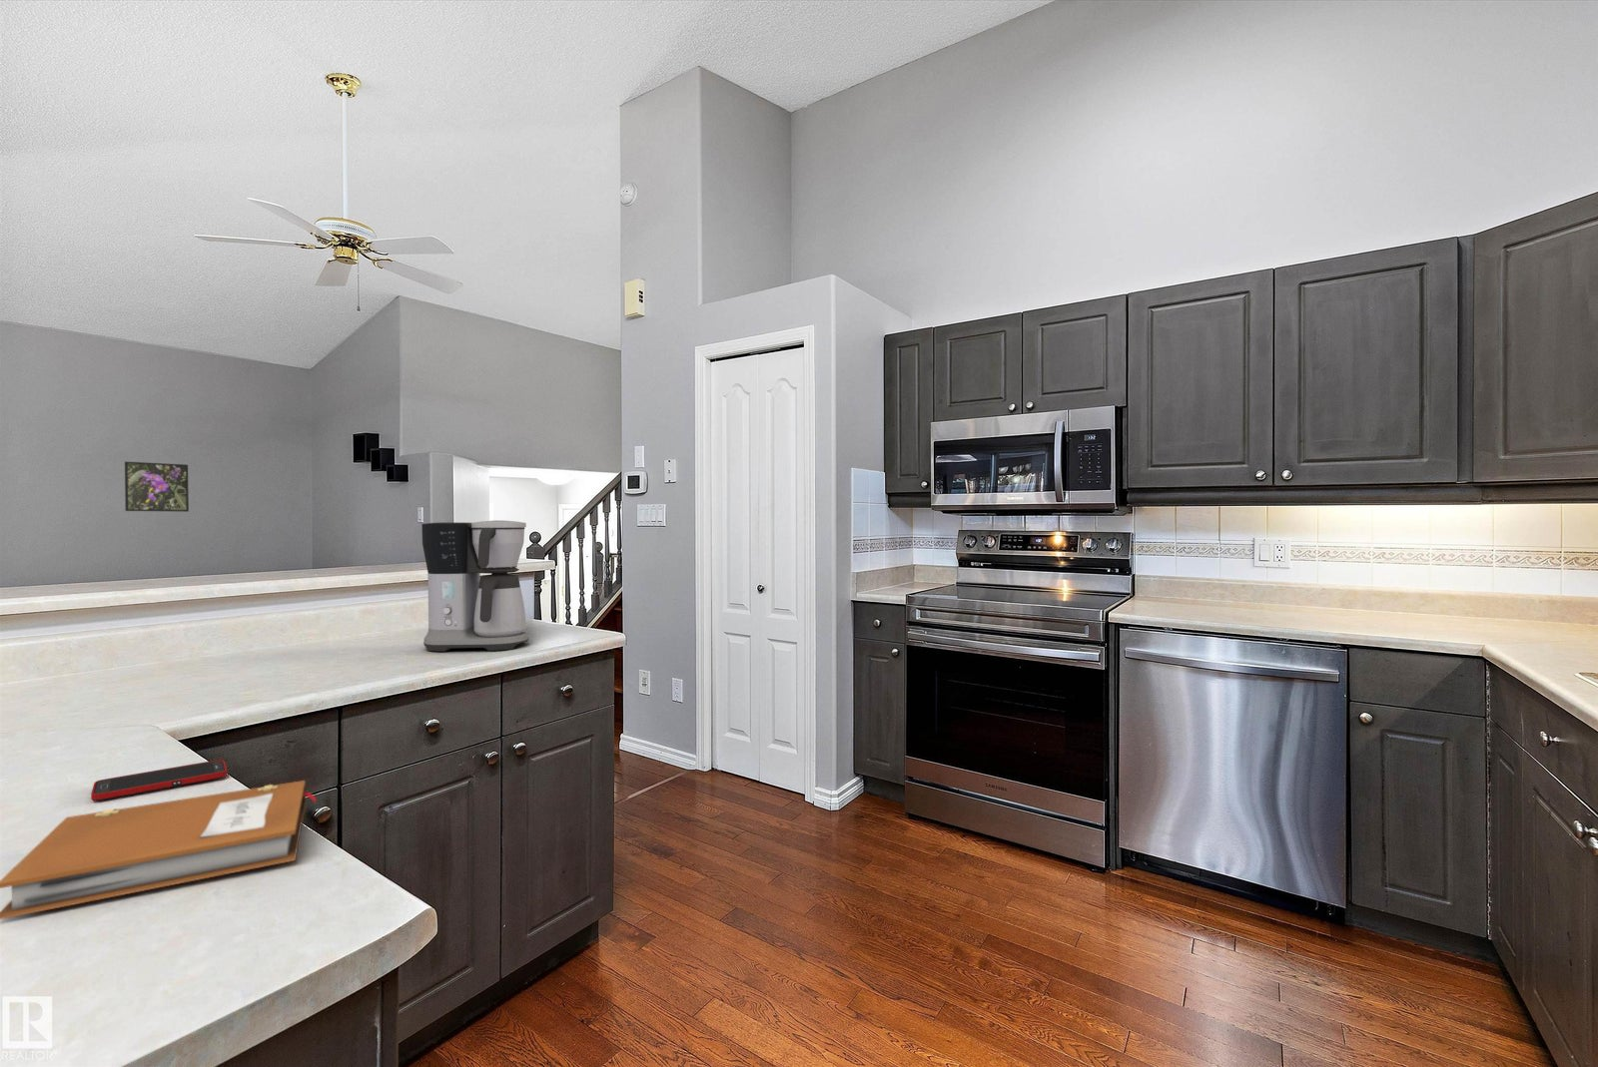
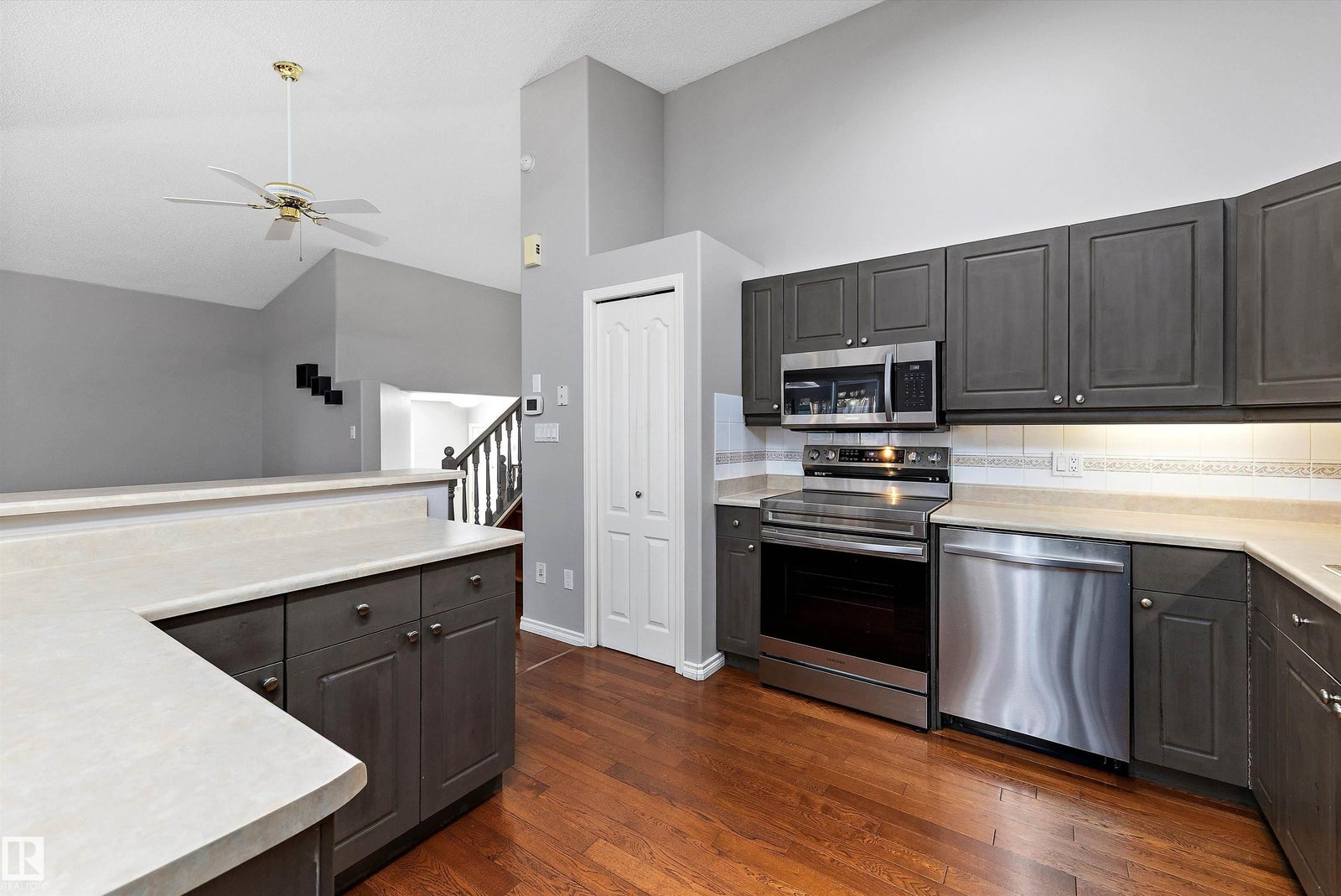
- notebook [0,780,318,921]
- coffee maker [421,519,529,651]
- cell phone [89,759,228,801]
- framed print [124,460,189,513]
